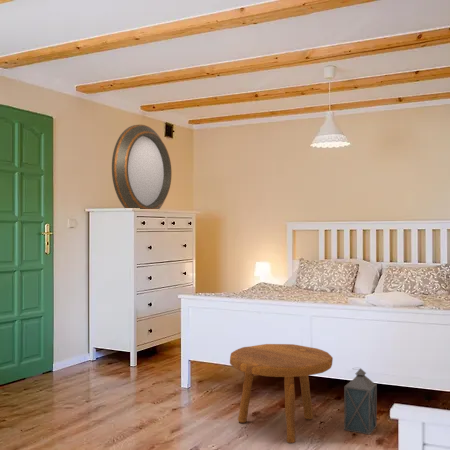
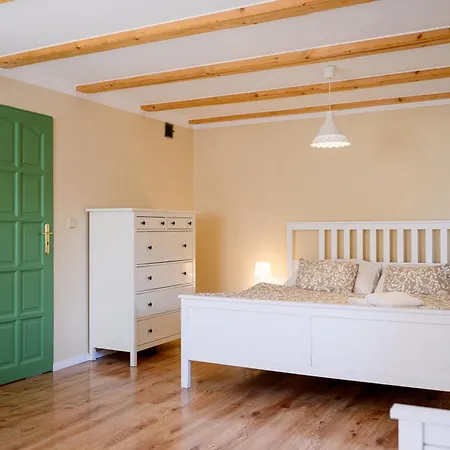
- home mirror [111,124,173,210]
- footstool [229,343,334,444]
- lantern [343,367,378,435]
